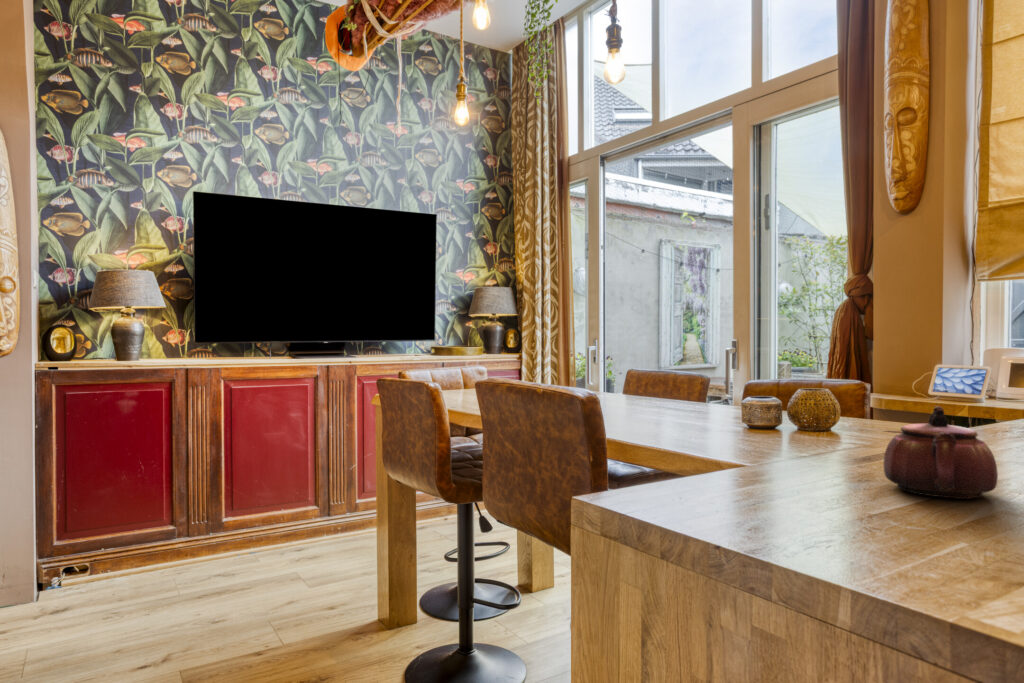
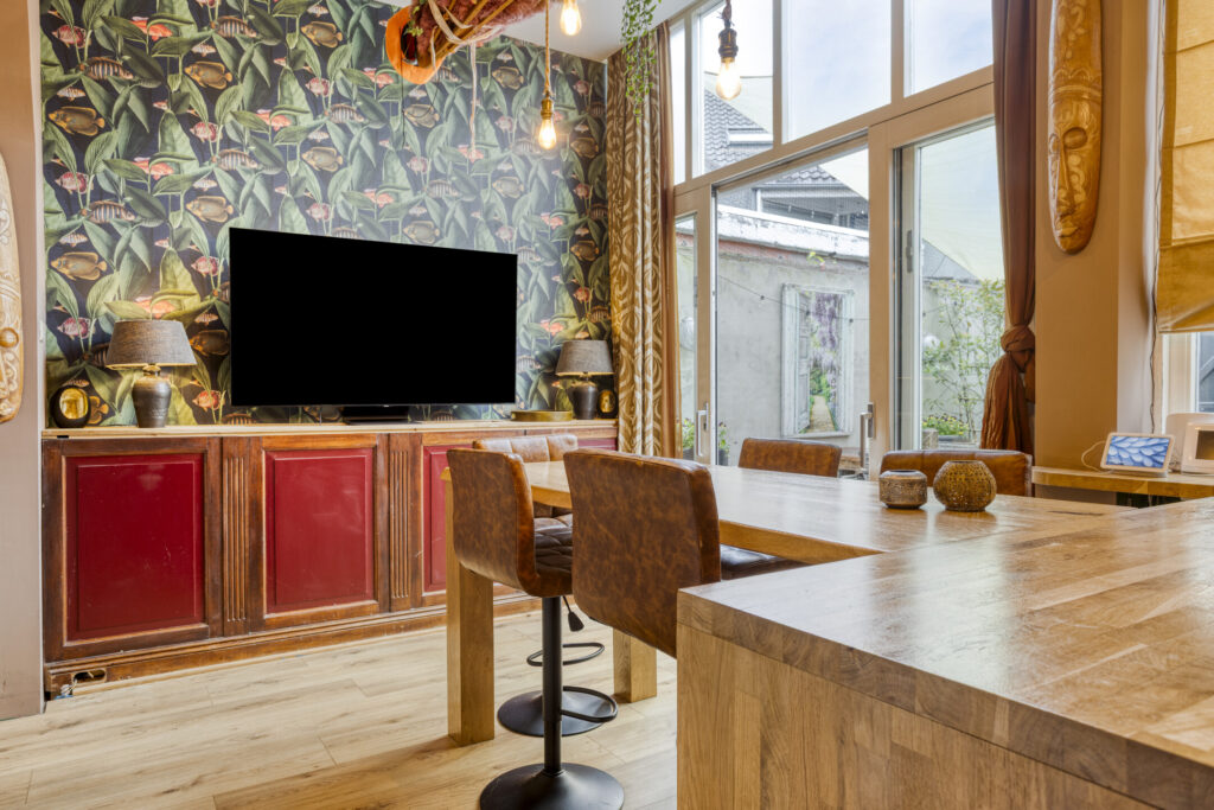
- teapot [883,405,999,500]
